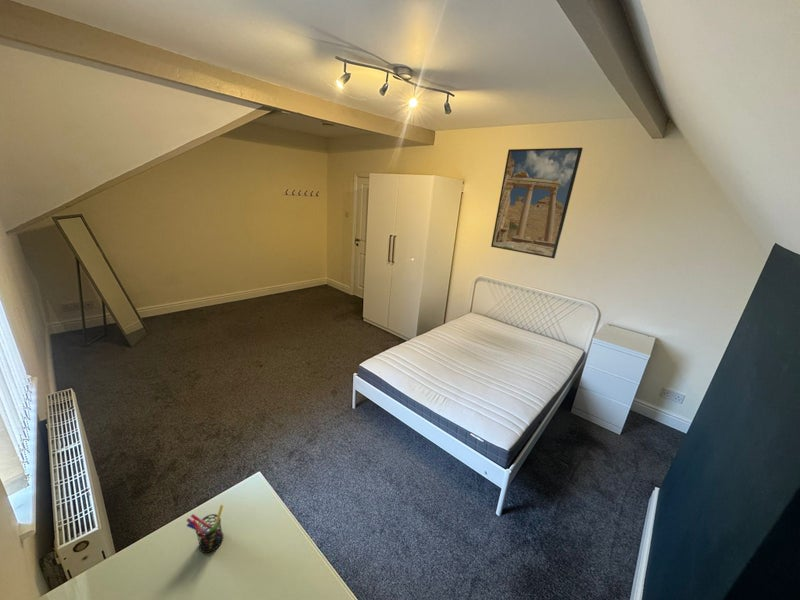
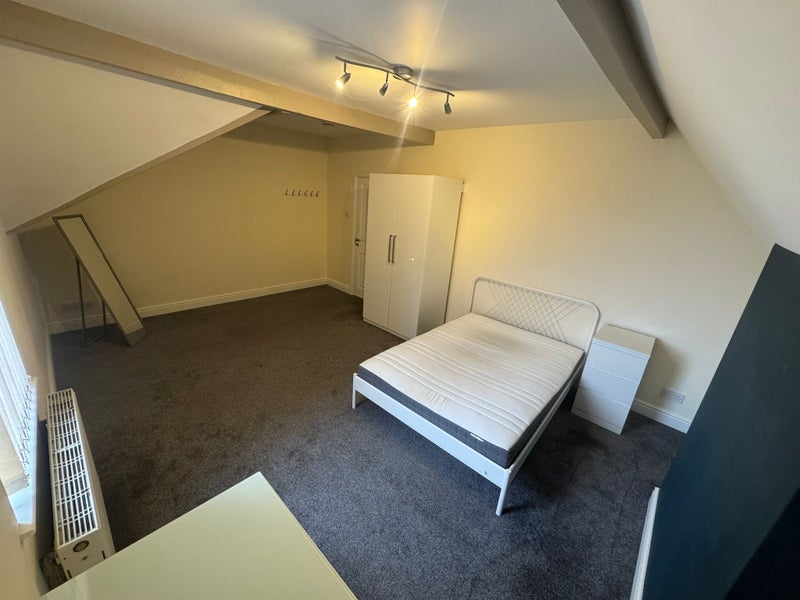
- pen holder [186,503,224,554]
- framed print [490,147,584,259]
